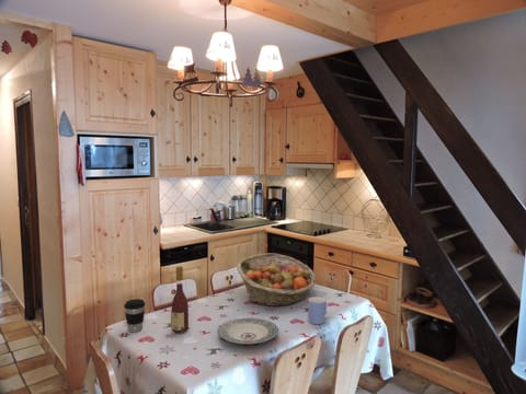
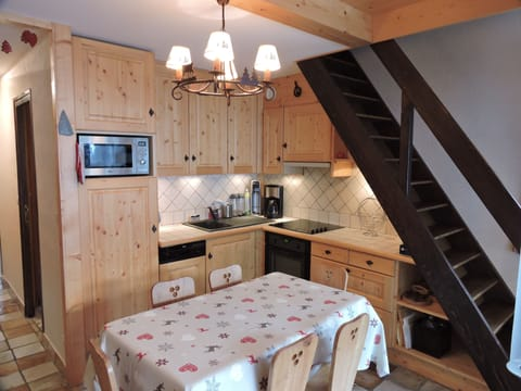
- fruit basket [236,252,317,308]
- plate [217,316,279,345]
- coffee cup [123,298,146,333]
- wine bottle [170,265,190,334]
- mug [307,297,328,325]
